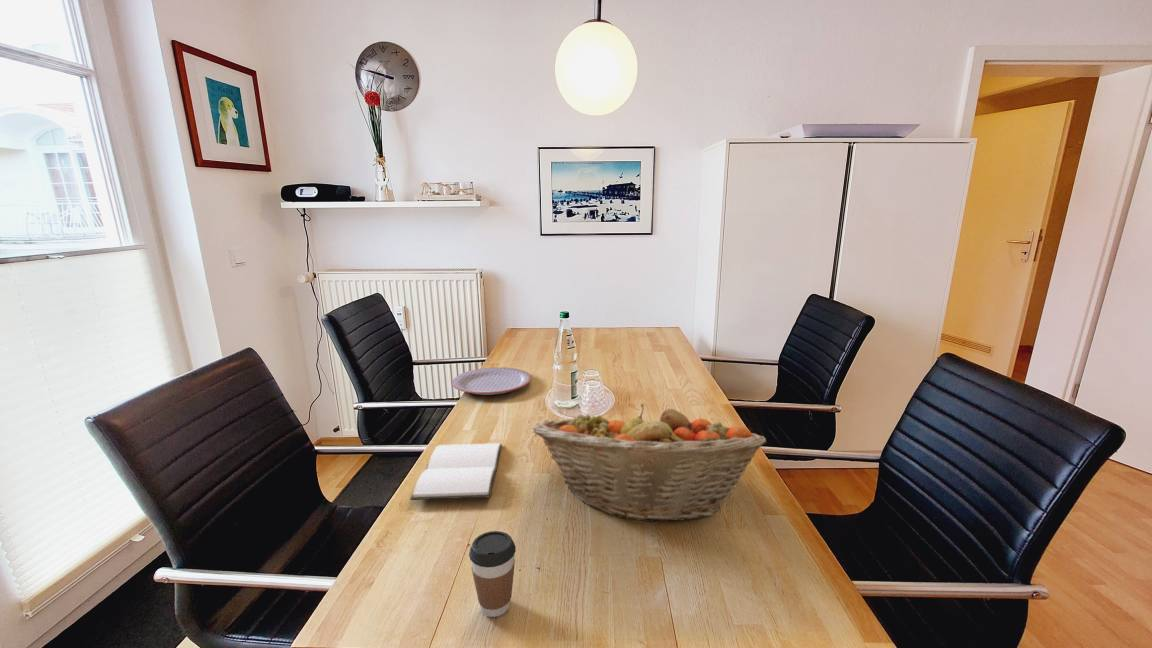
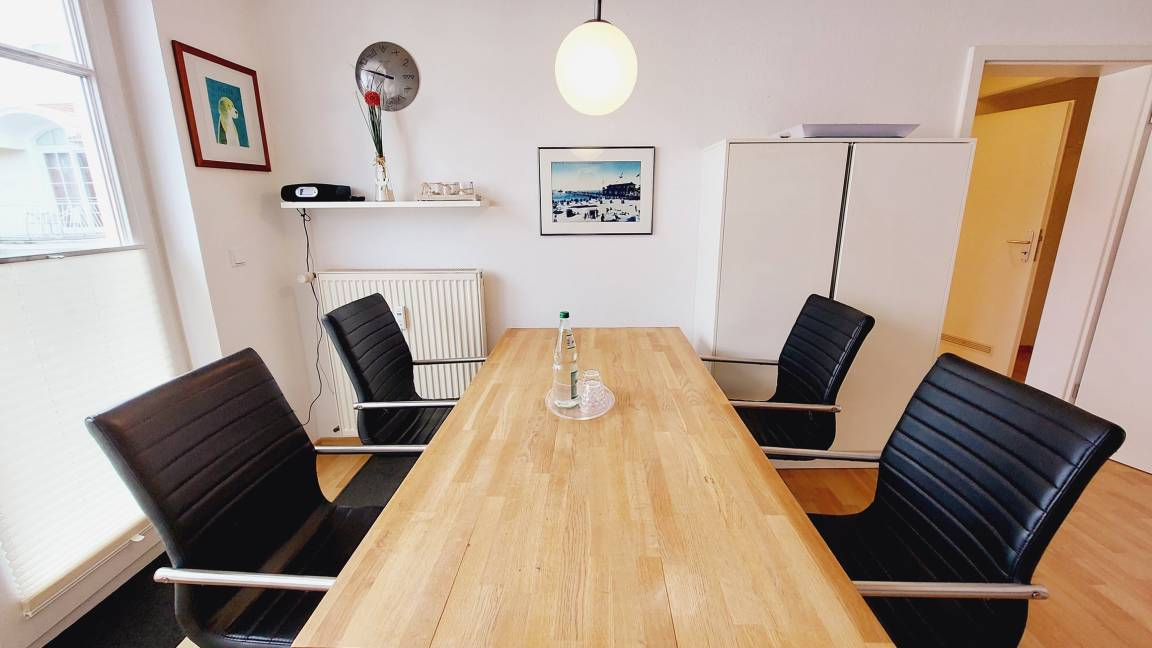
- coffee cup [468,530,517,618]
- fruit basket [532,403,767,523]
- book [409,442,503,501]
- plate [451,366,532,396]
